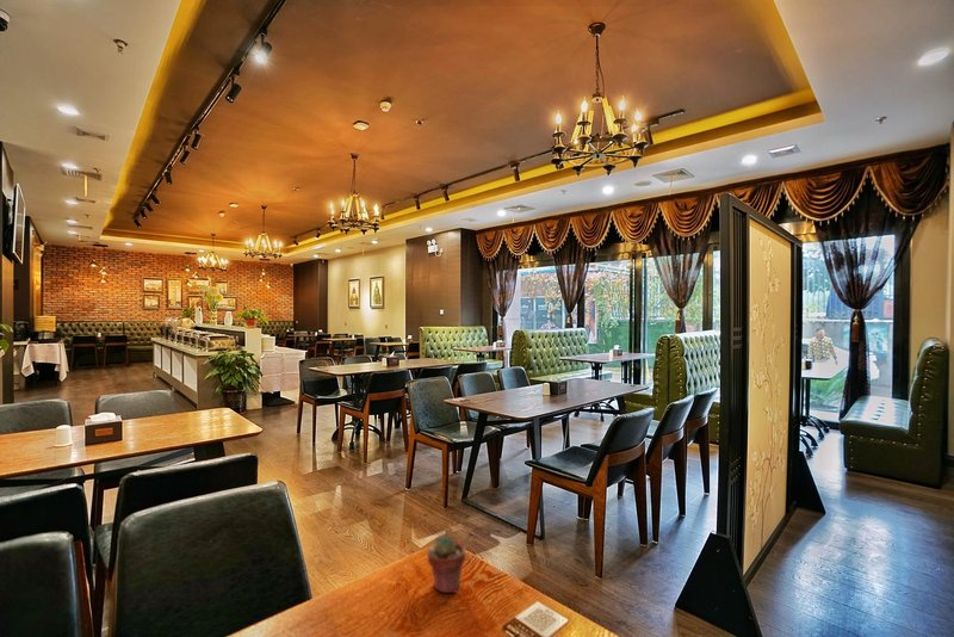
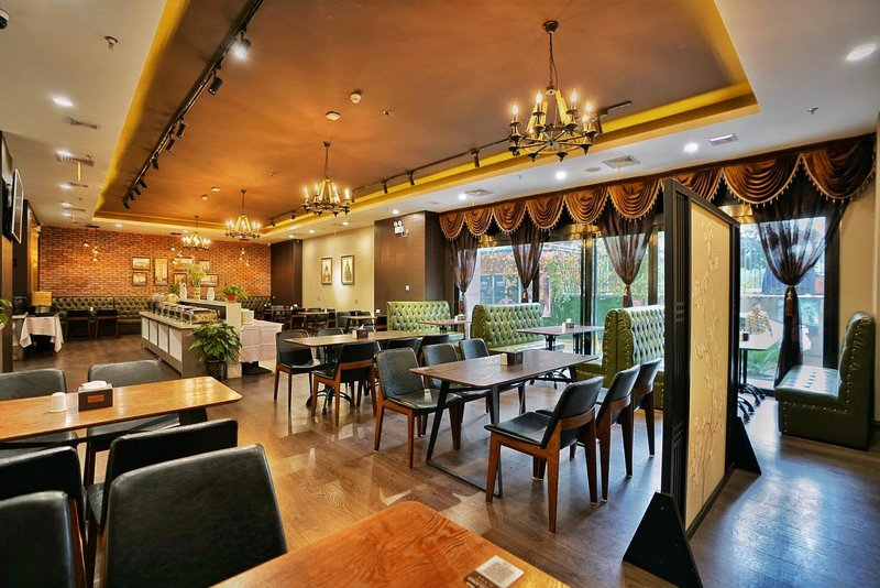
- potted succulent [426,534,466,594]
